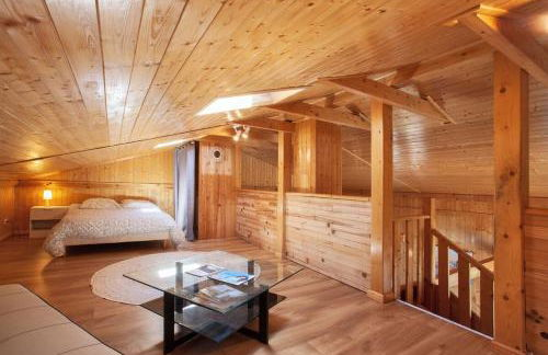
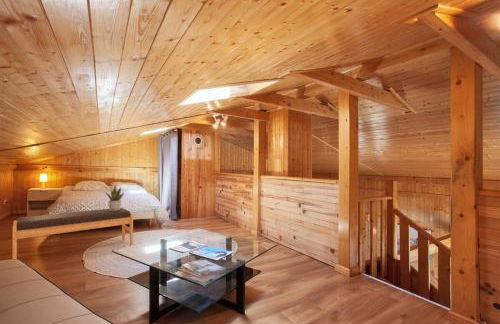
+ potted plant [104,184,125,211]
+ bench [12,207,134,260]
